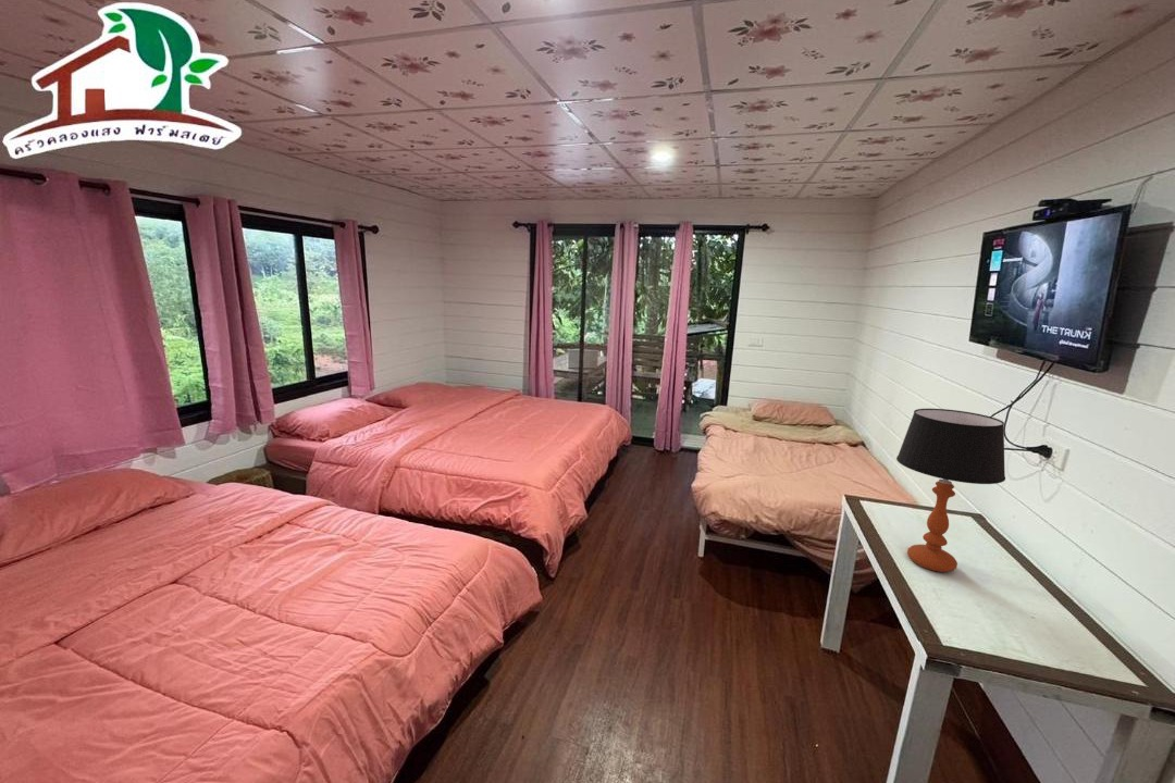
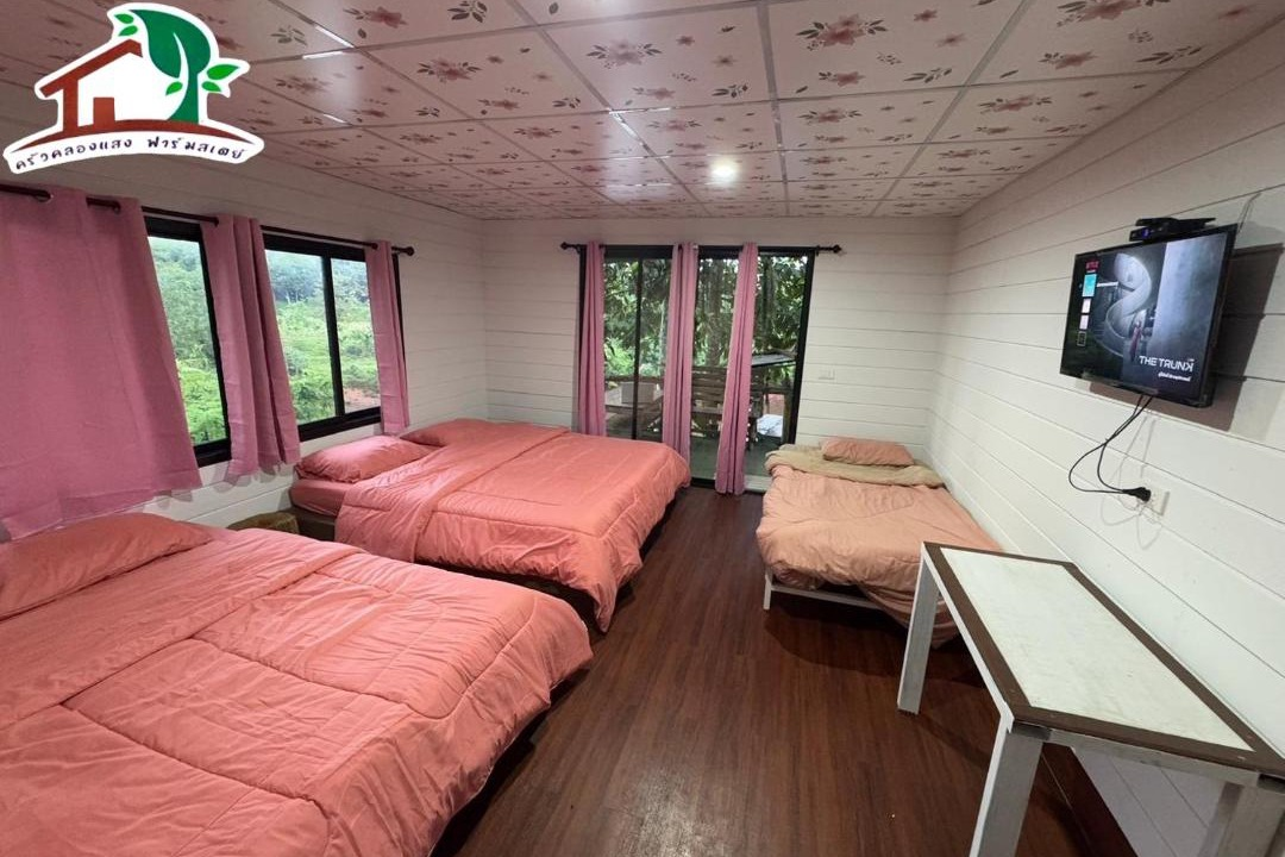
- table lamp [895,408,1006,573]
